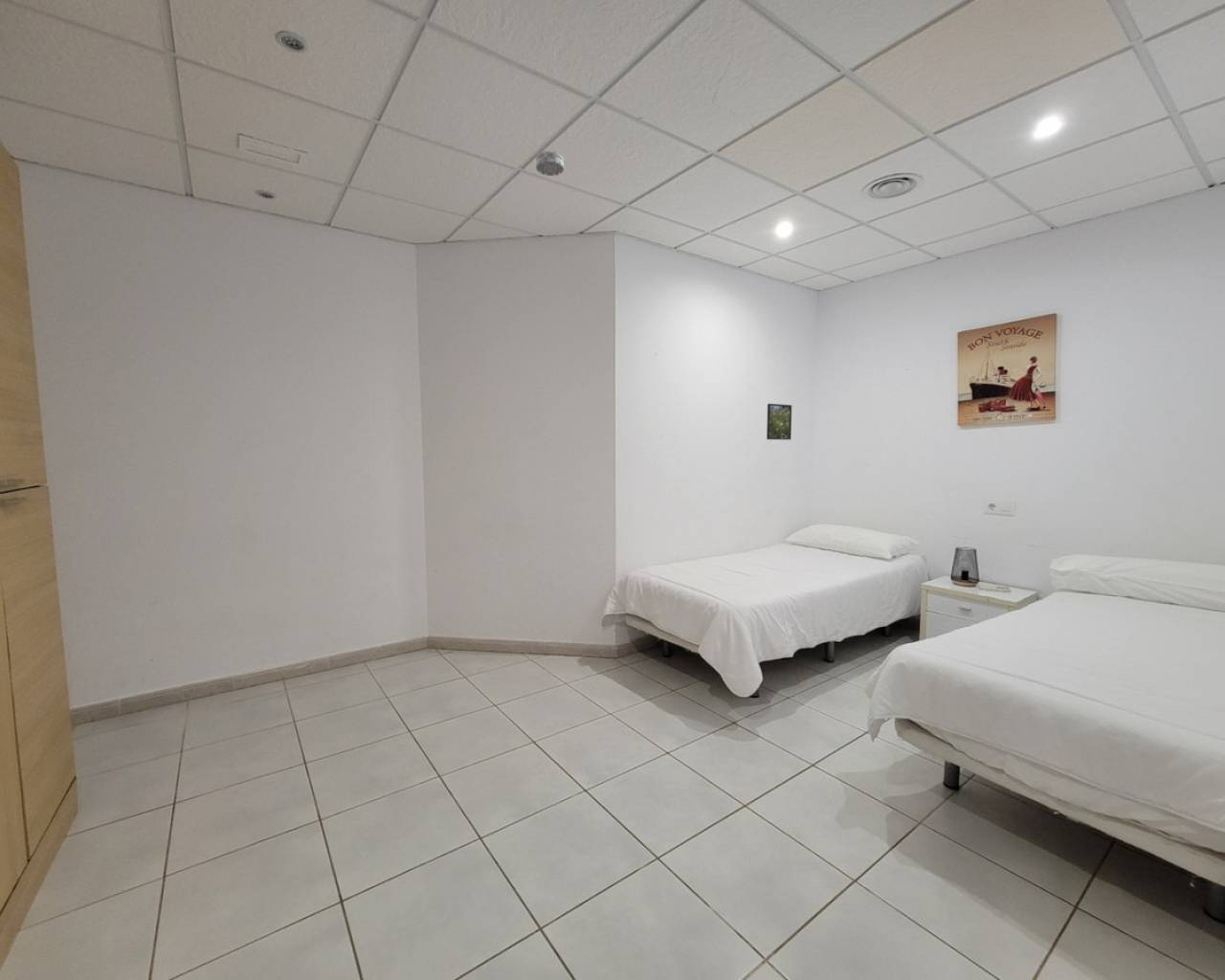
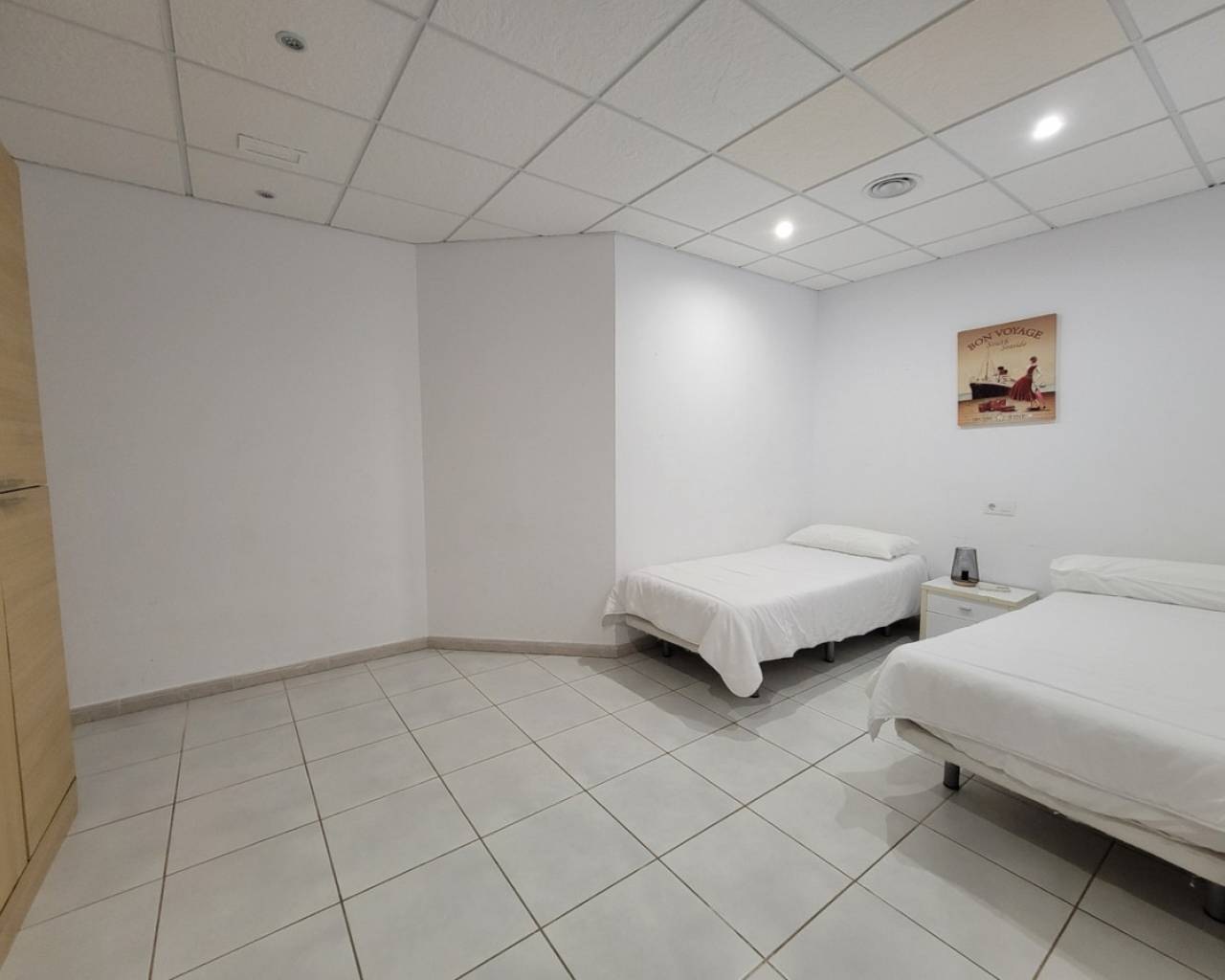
- smoke detector [535,150,565,177]
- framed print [766,403,792,440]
